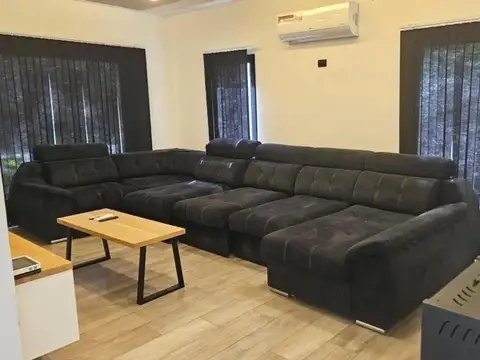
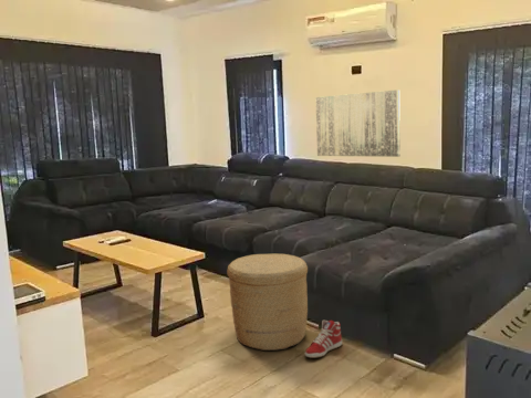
+ sneaker [304,320,343,359]
+ wall art [314,88,402,158]
+ basket [226,253,309,352]
